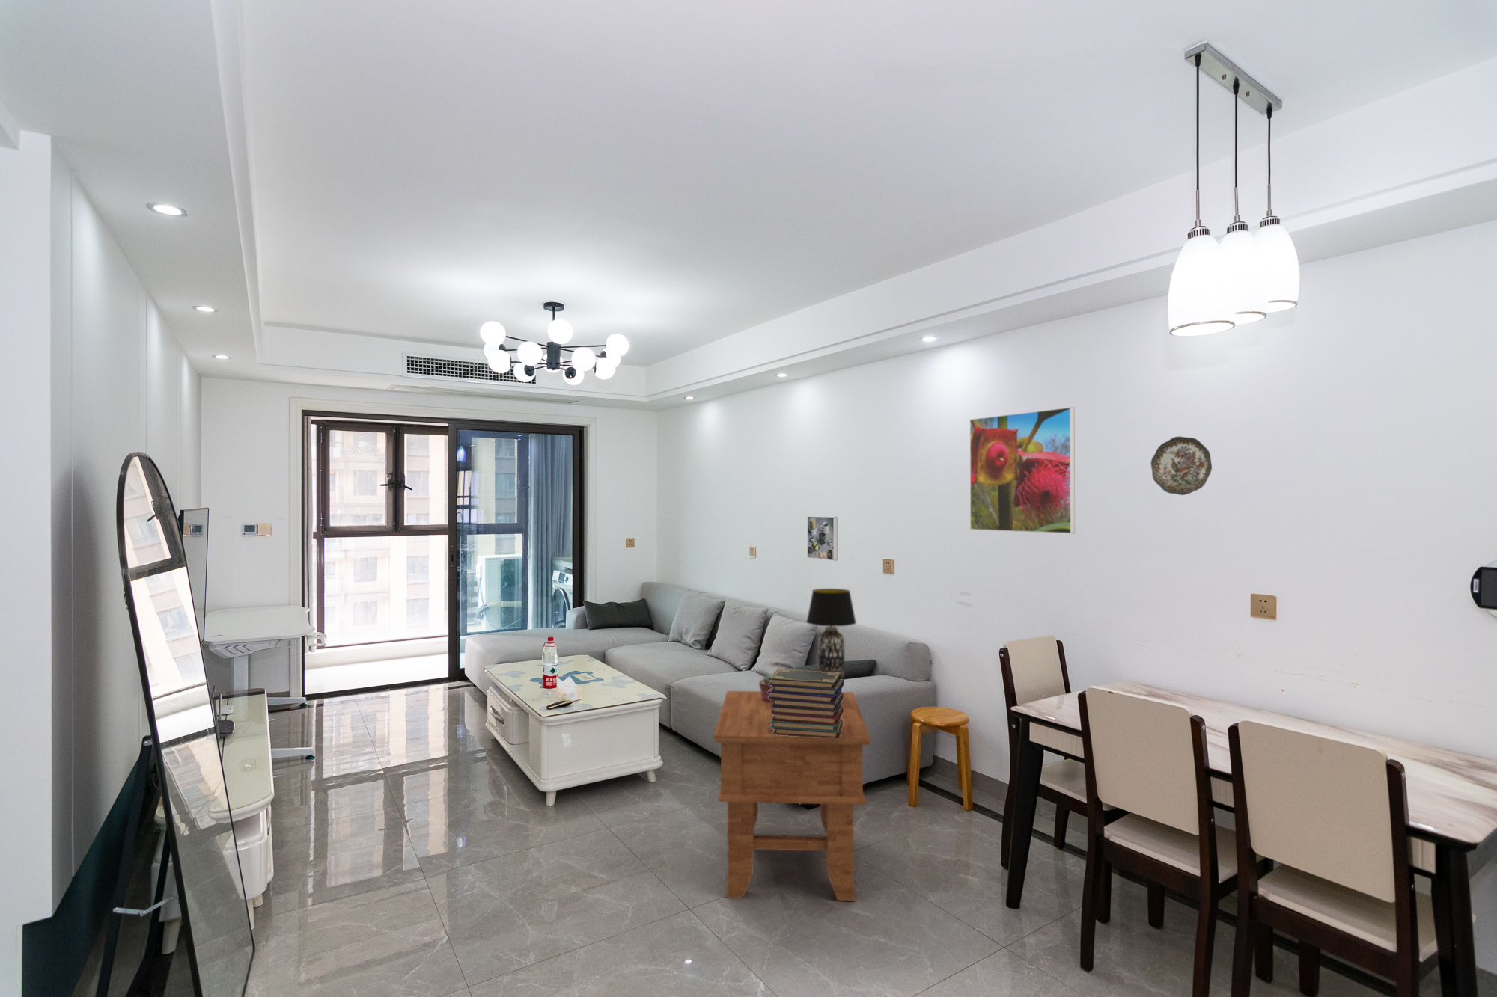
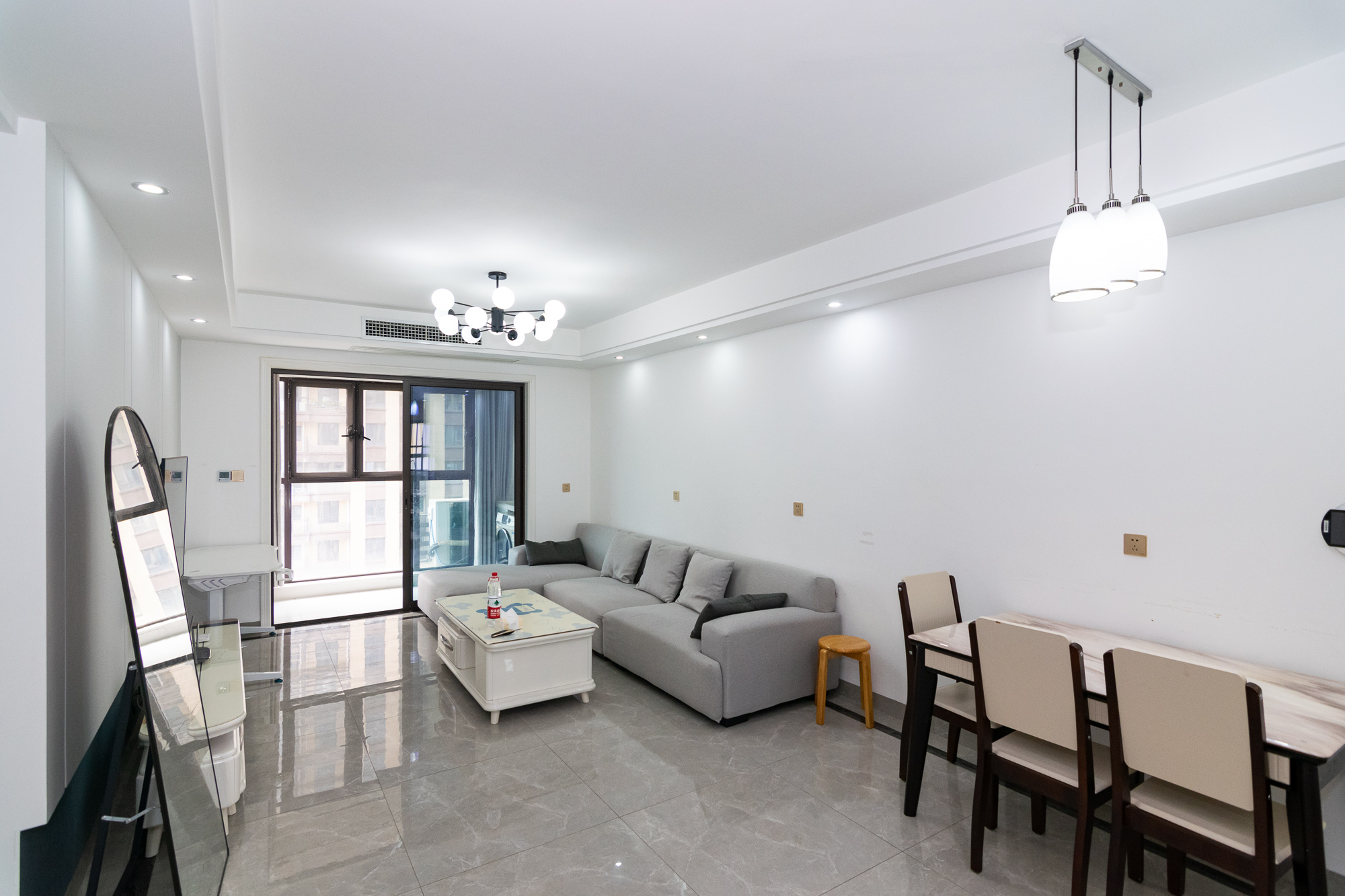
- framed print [968,406,1075,535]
- decorative plate [1151,436,1212,496]
- potted succulent [758,673,774,701]
- table lamp [806,588,857,679]
- book stack [768,668,845,739]
- side table [712,690,871,902]
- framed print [806,515,838,562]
